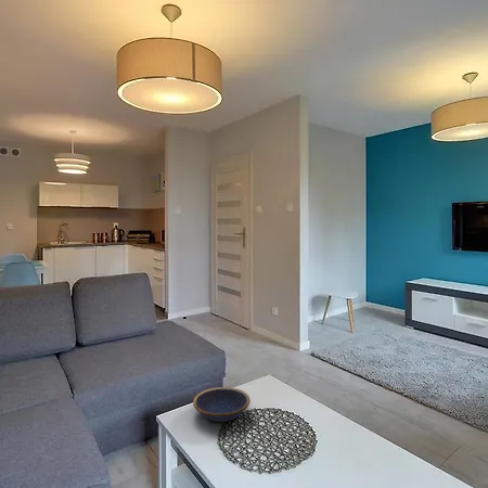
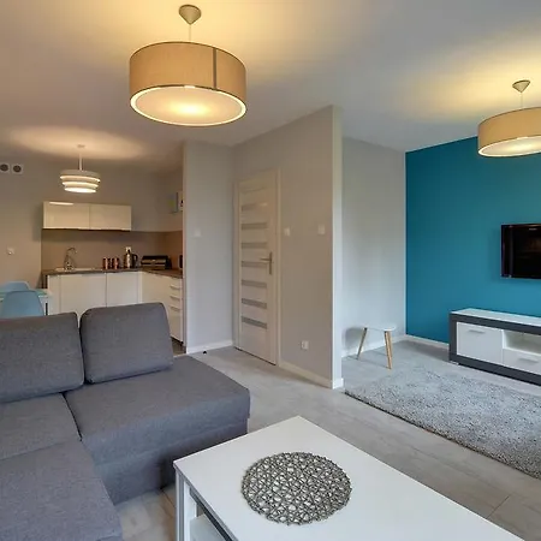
- bowl [192,386,252,423]
